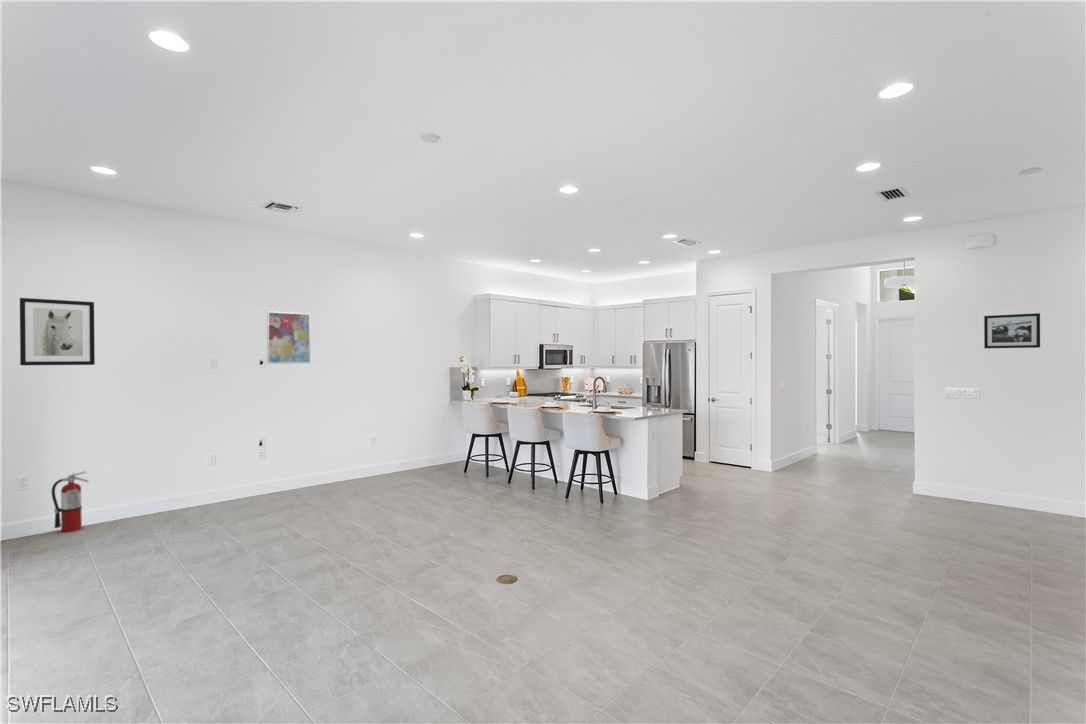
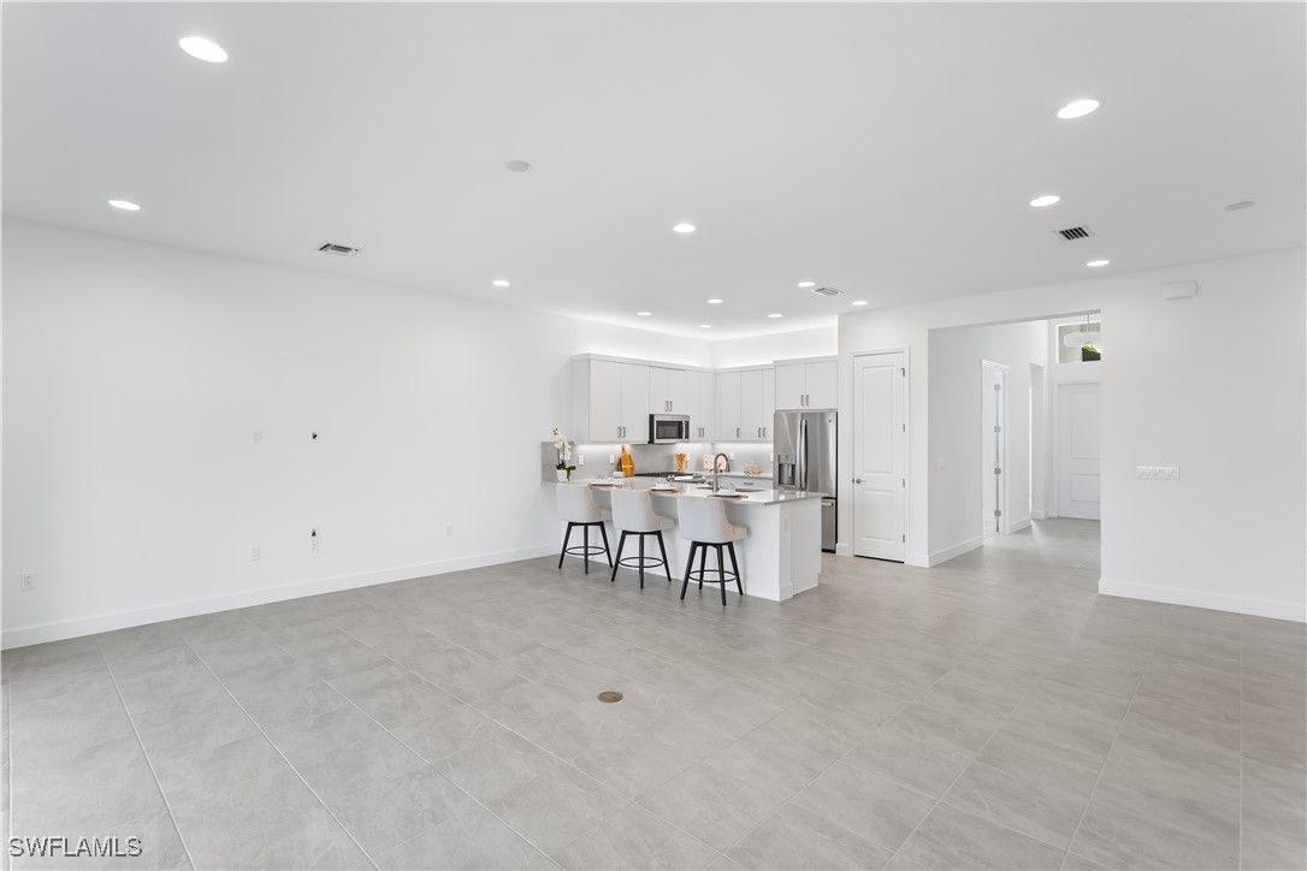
- fire extinguisher [51,470,90,533]
- picture frame [983,312,1041,349]
- wall art [19,297,96,366]
- wall art [266,310,311,365]
